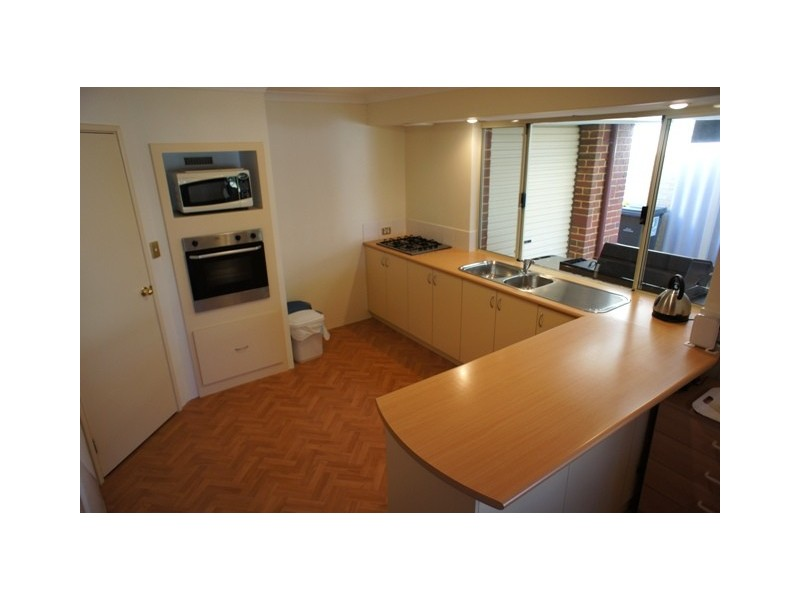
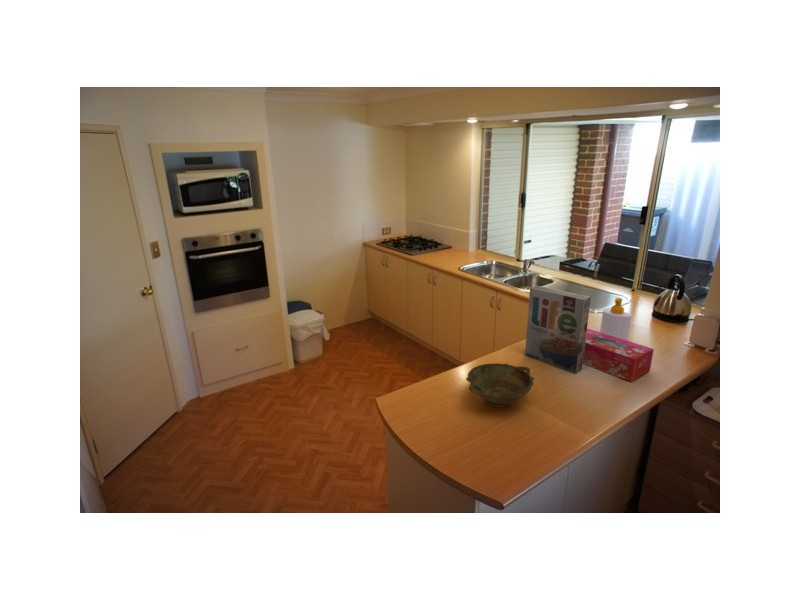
+ cereal box [524,285,592,374]
+ bowl [465,362,536,408]
+ soap bottle [599,297,632,341]
+ tissue box [583,328,655,383]
